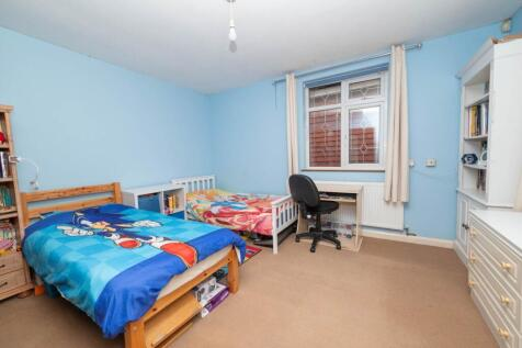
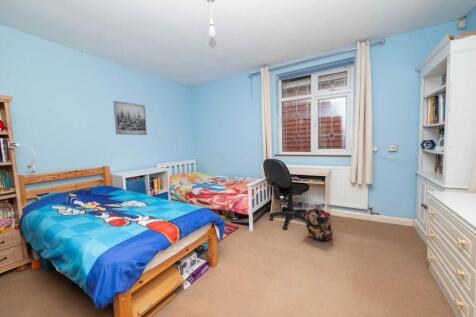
+ backpack [303,207,334,243]
+ wall art [112,100,148,136]
